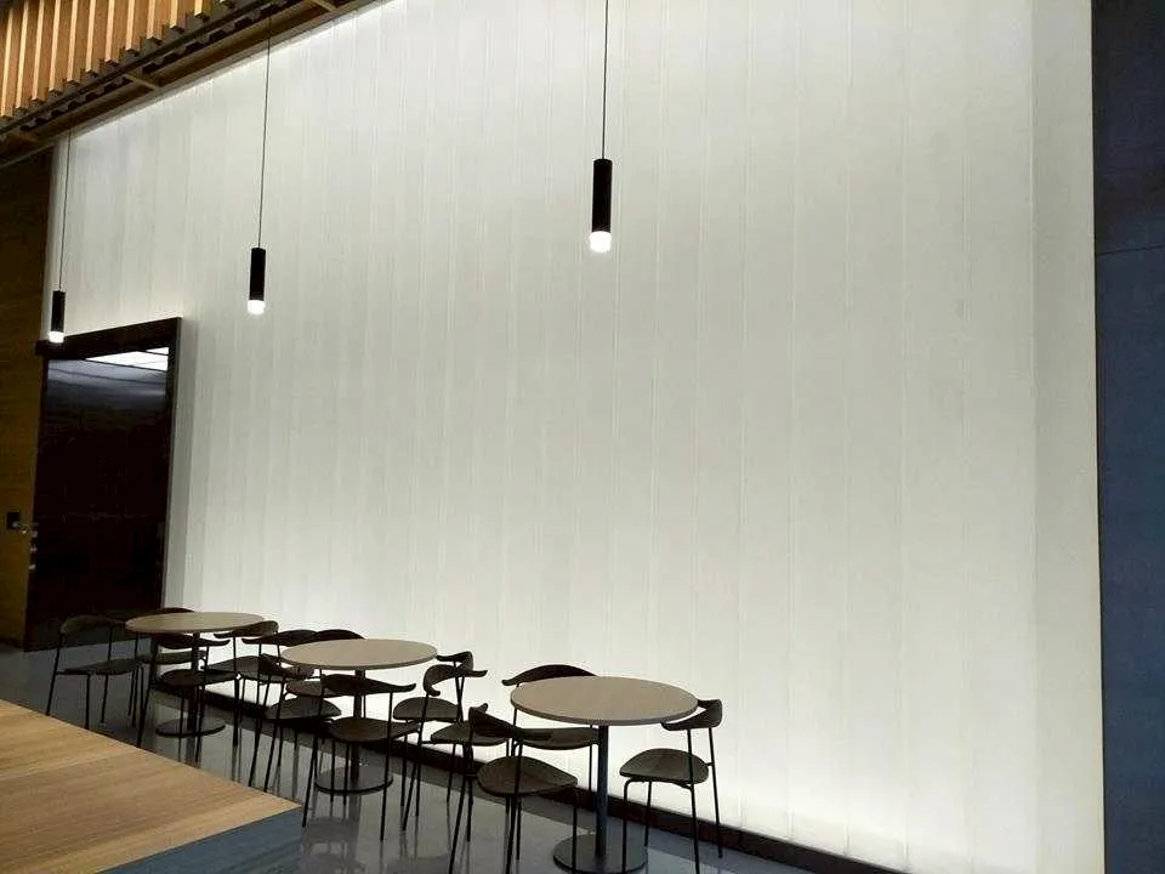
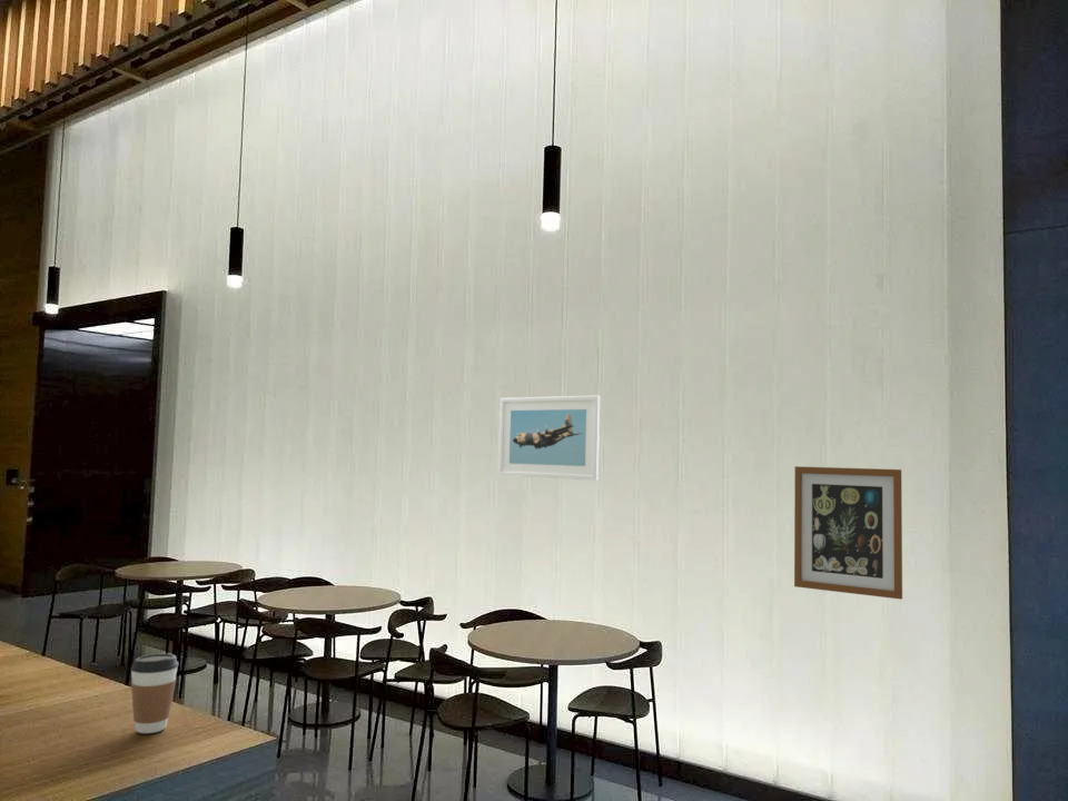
+ wall art [793,465,903,601]
+ coffee cup [129,653,180,734]
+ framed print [497,395,601,482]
